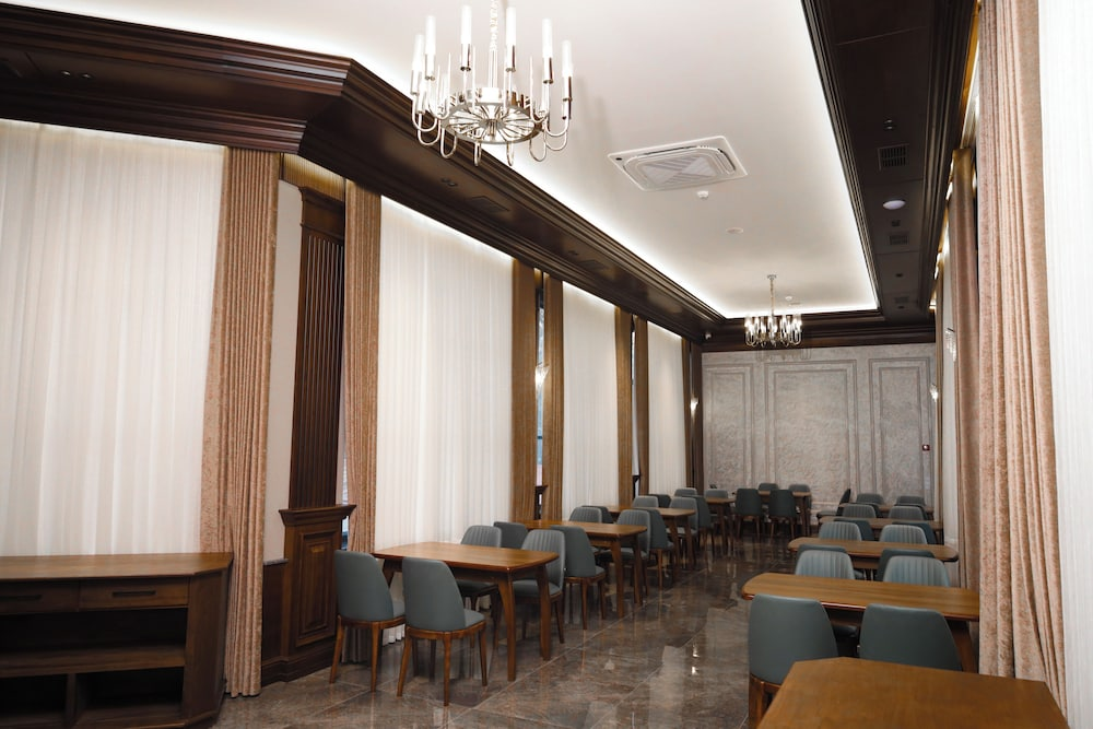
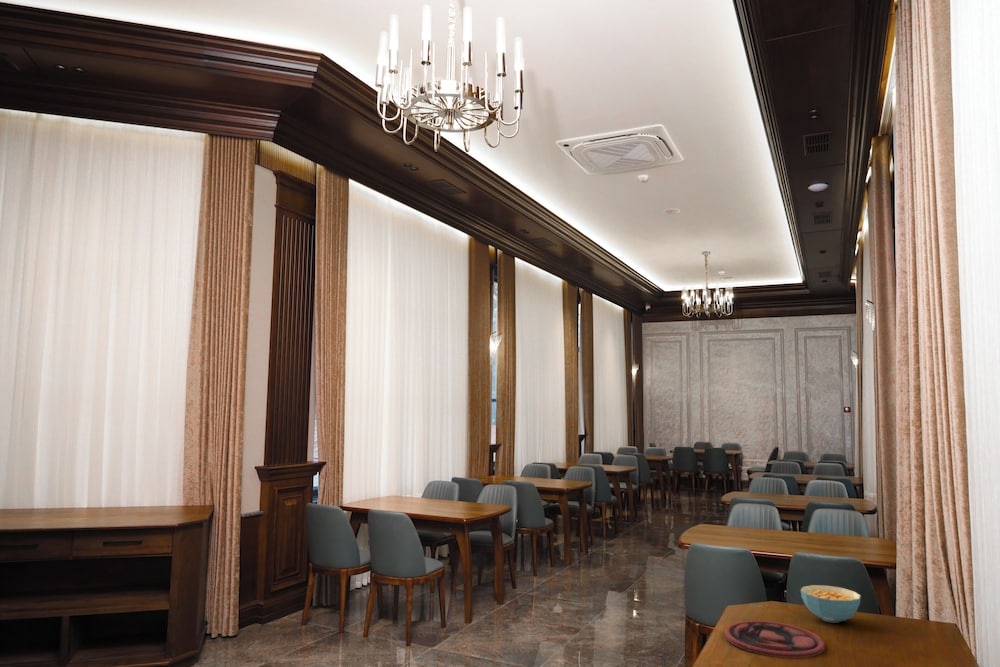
+ plate [724,620,825,659]
+ cereal bowl [799,584,862,624]
